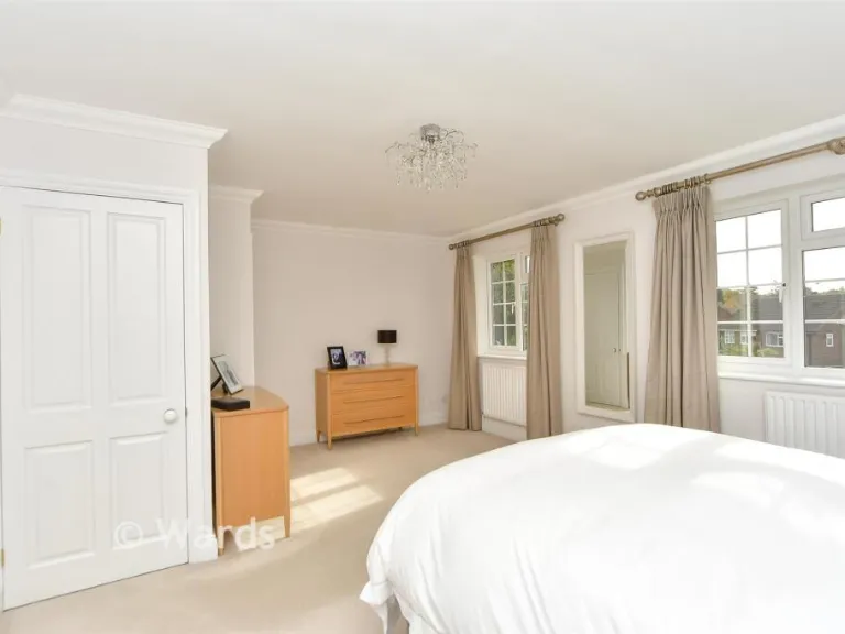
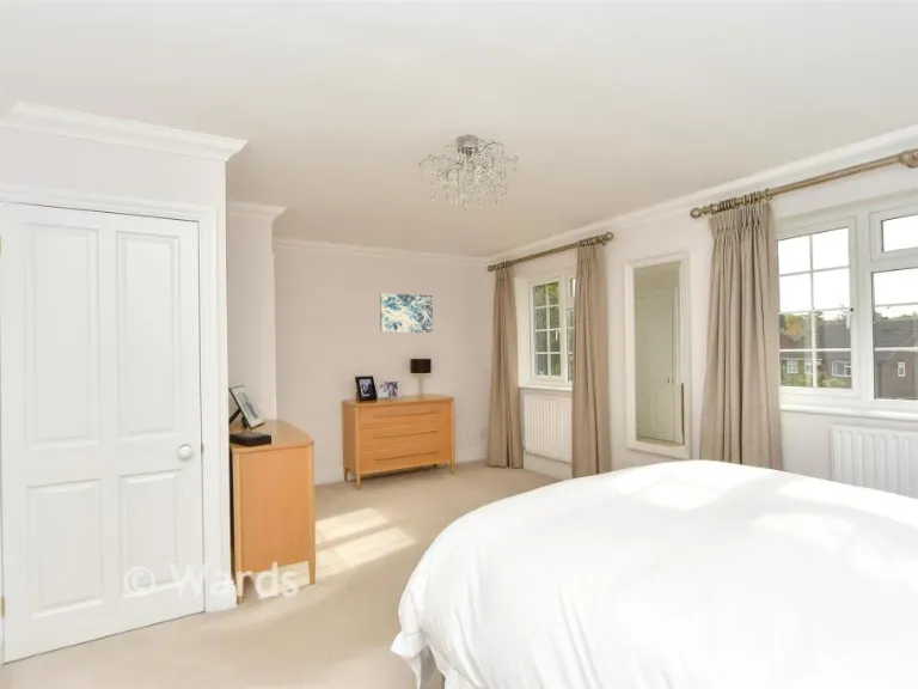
+ wall art [379,292,434,334]
